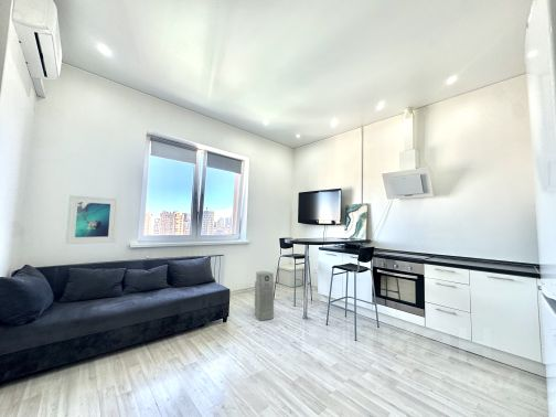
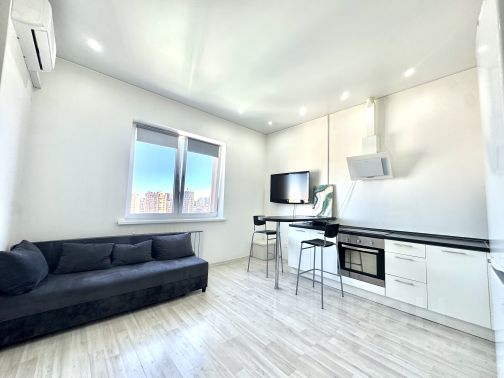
- air purifier [254,270,275,321]
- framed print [65,194,119,245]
